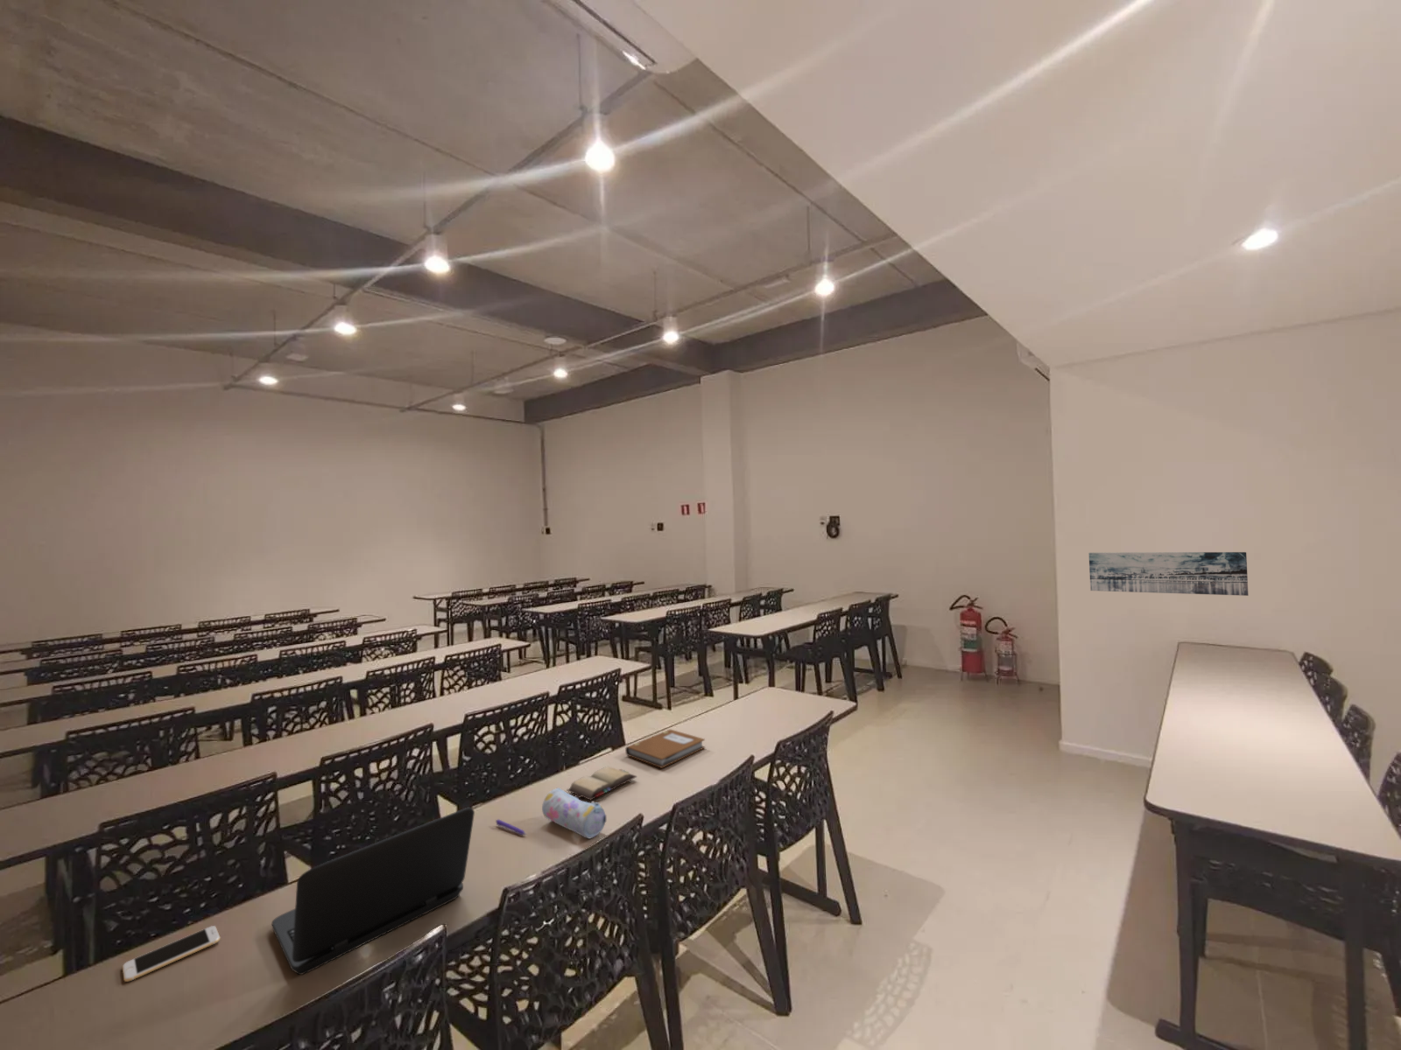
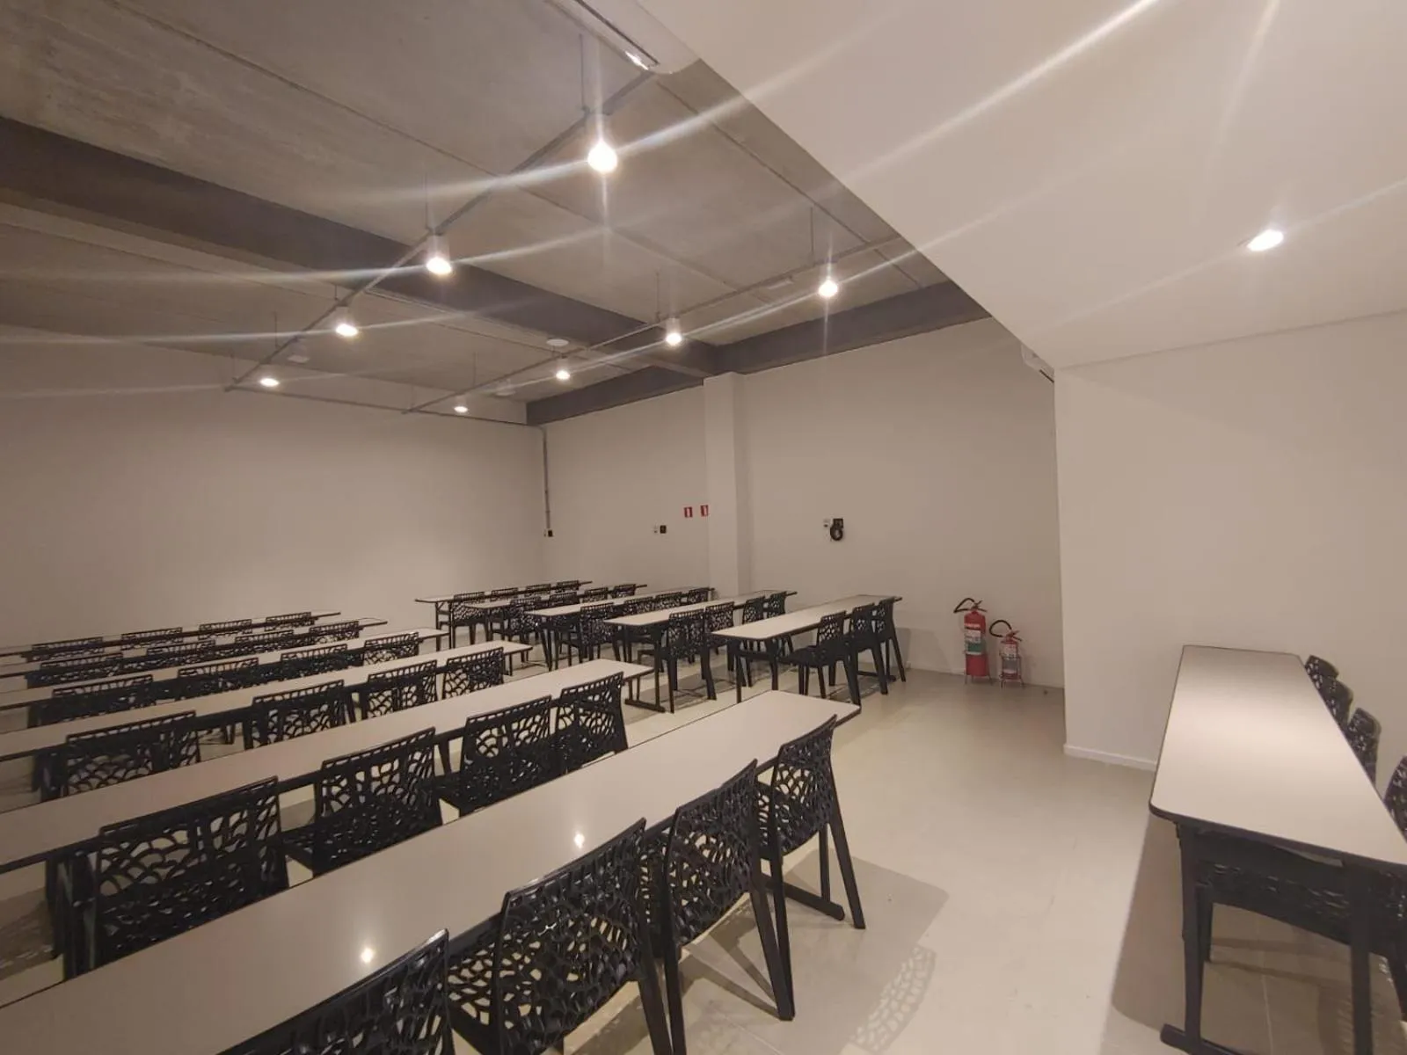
- pen [494,818,527,836]
- laptop [270,806,475,976]
- hardback book [567,765,638,802]
- smartphone [121,925,222,983]
- pencil case [542,786,607,839]
- wall art [1088,551,1250,597]
- notebook [624,729,706,769]
